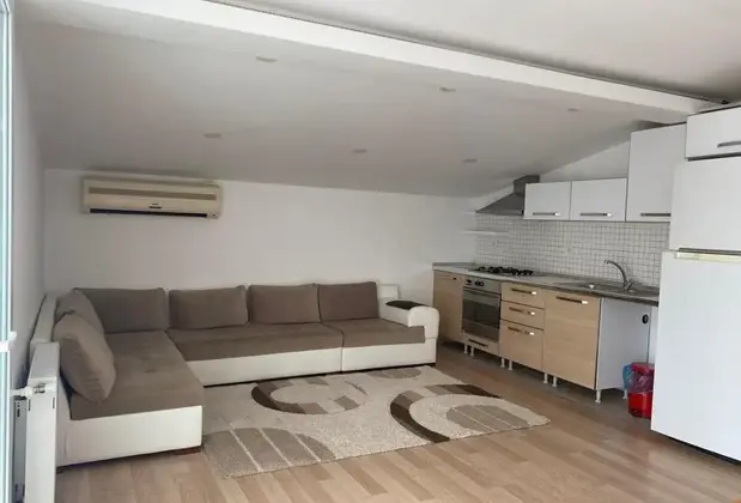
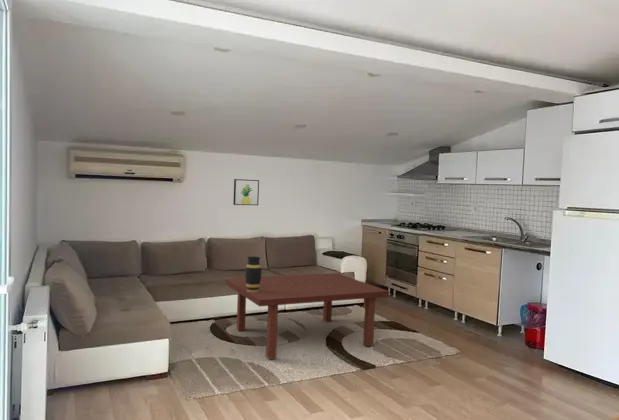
+ vase [244,256,262,292]
+ wall art [232,178,260,206]
+ coffee table [224,272,390,360]
